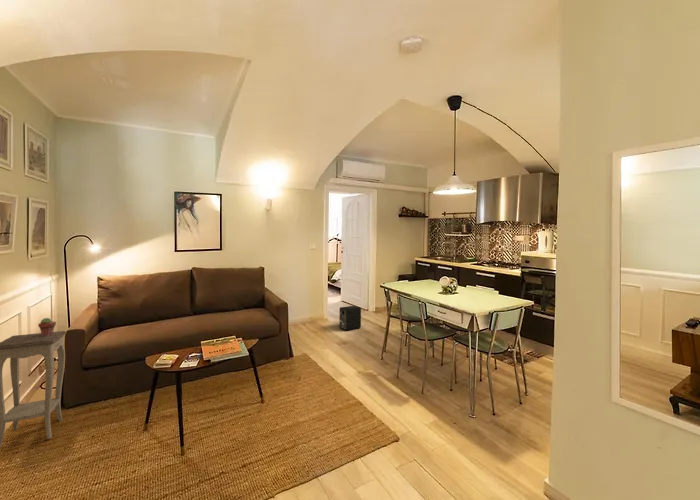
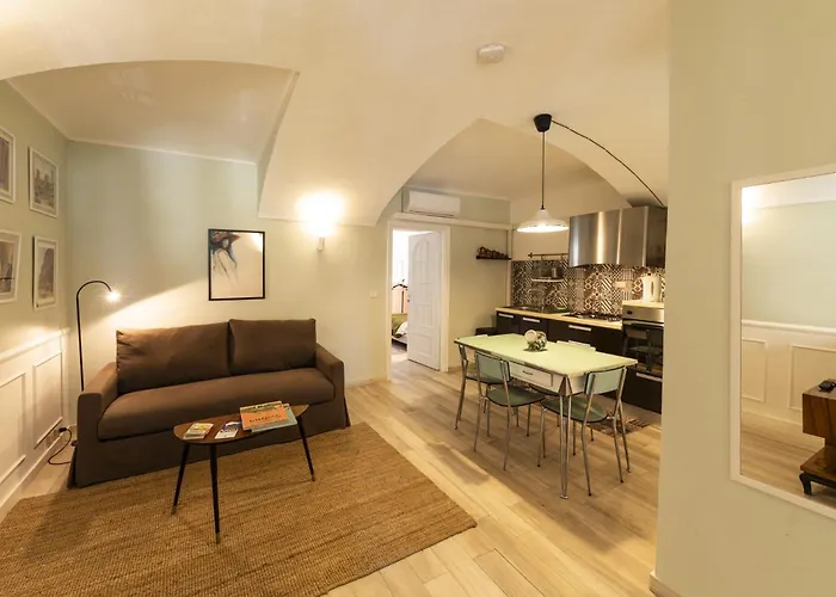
- speaker [338,305,362,331]
- accent table [0,330,68,448]
- potted succulent [37,317,57,336]
